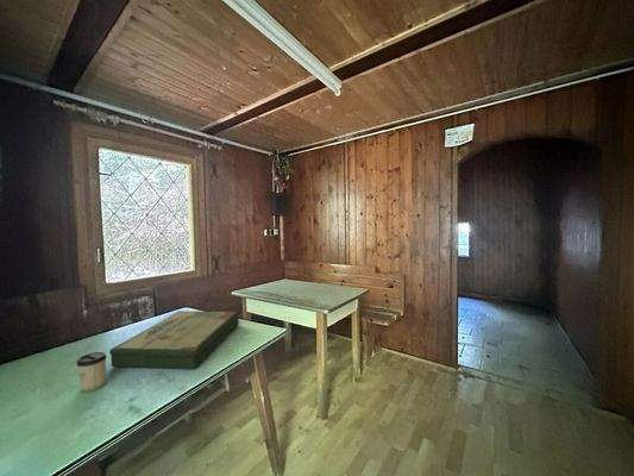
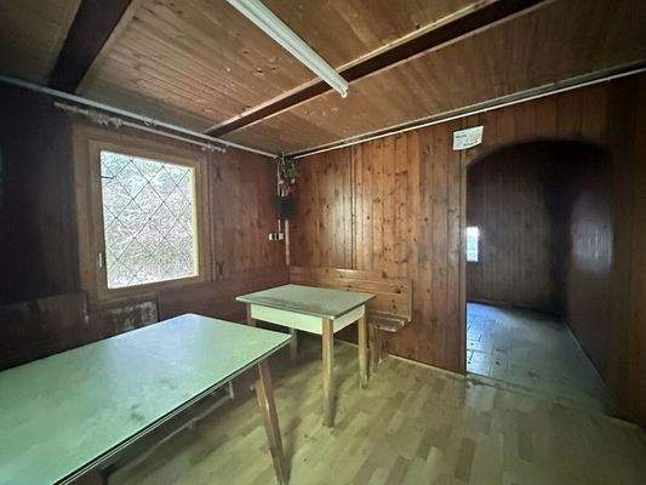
- board game [108,311,240,370]
- cup [75,351,108,393]
